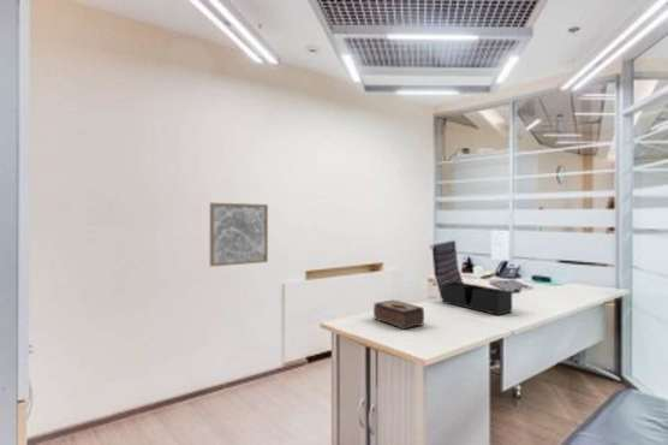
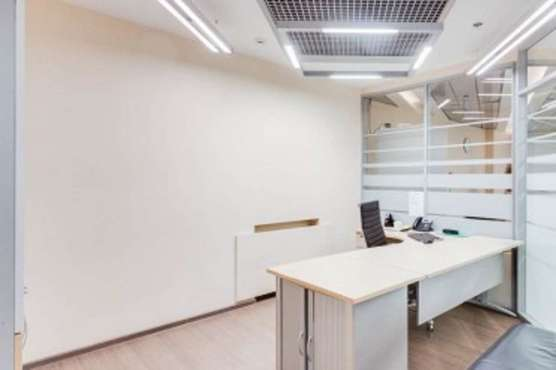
- desk organizer [441,280,513,316]
- wall art [209,202,269,268]
- tissue box [372,299,425,331]
